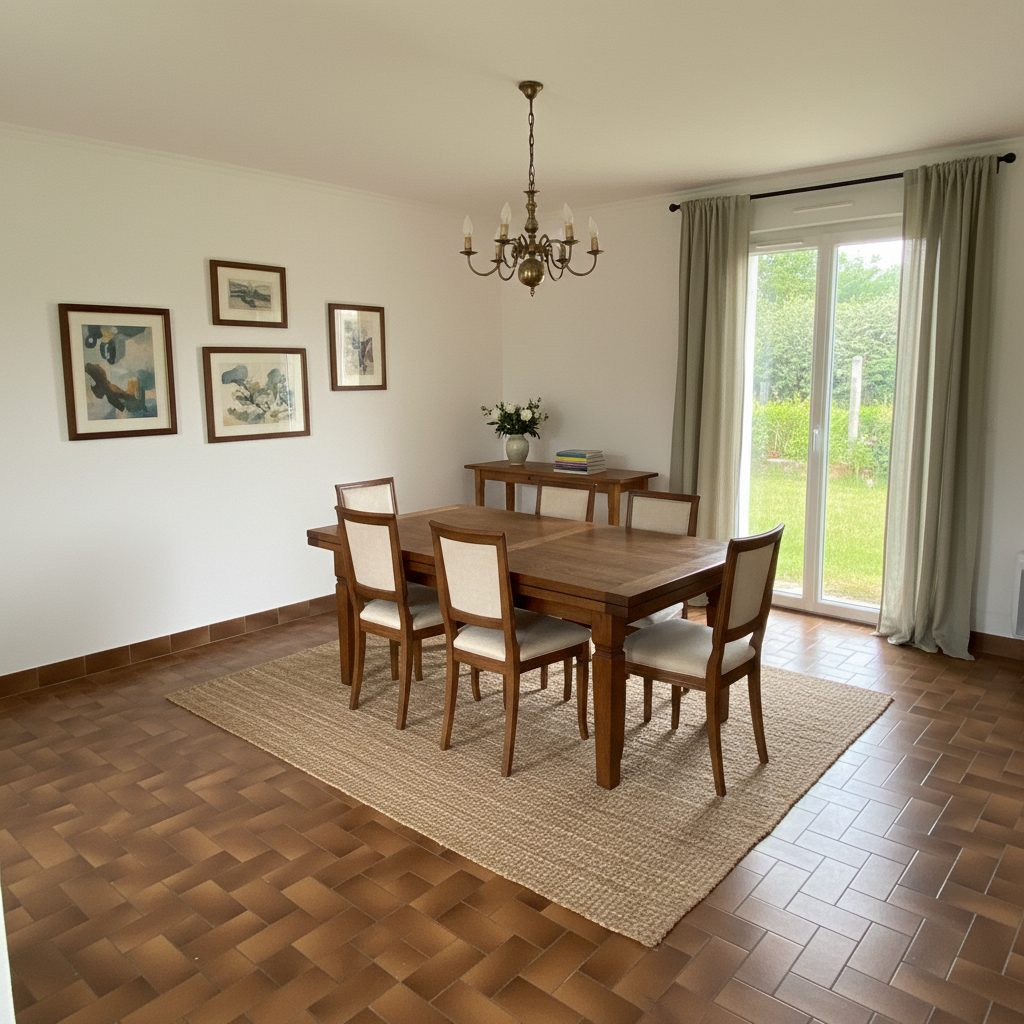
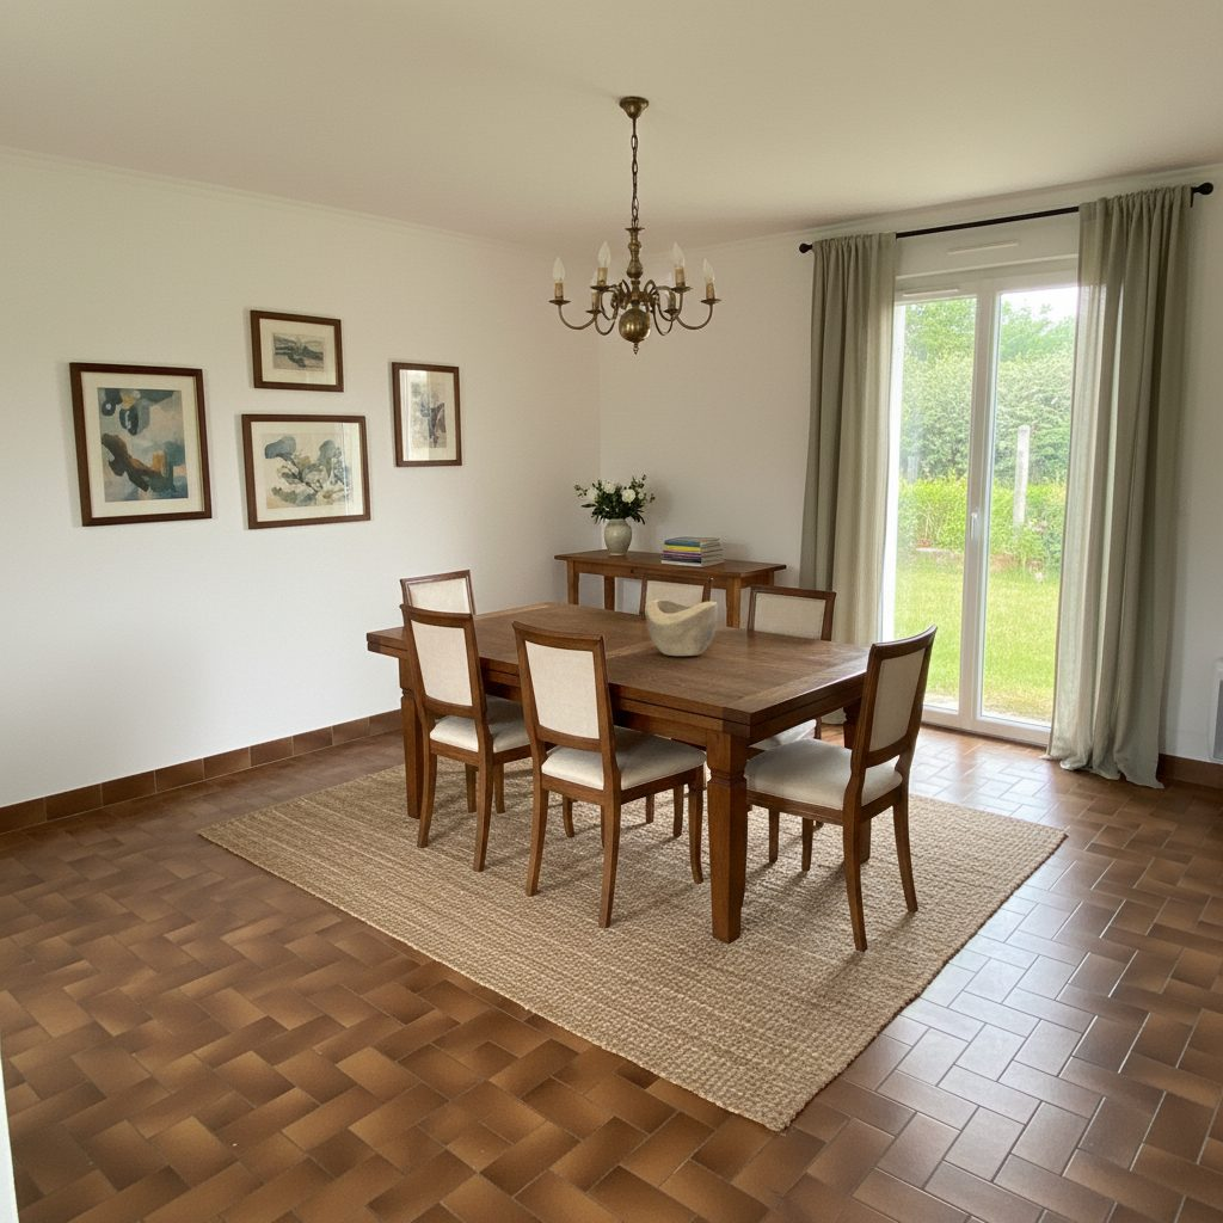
+ decorative bowl [645,598,719,657]
